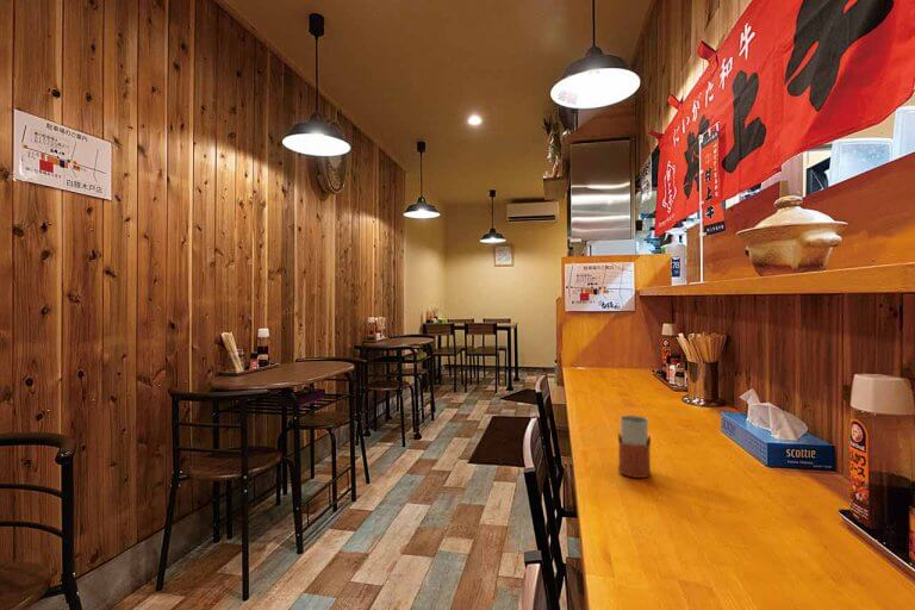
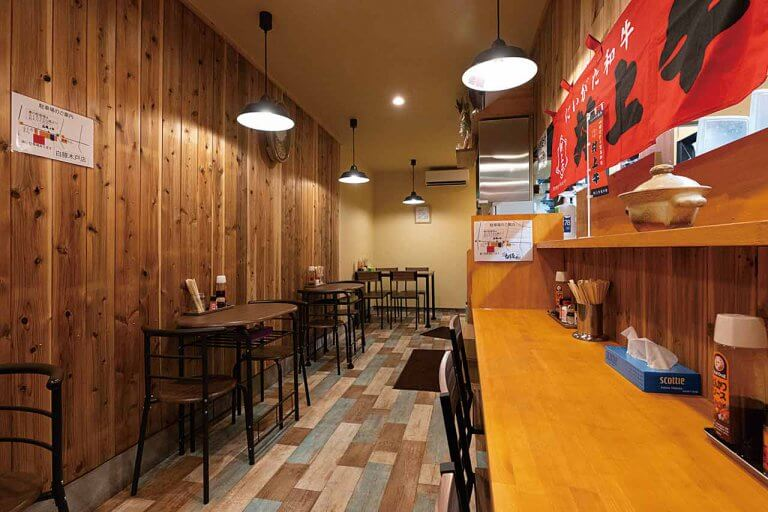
- drinking glass [617,415,652,479]
